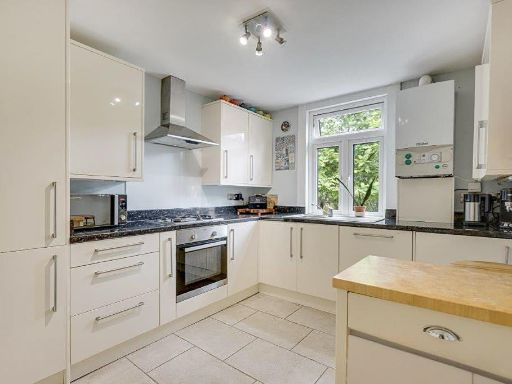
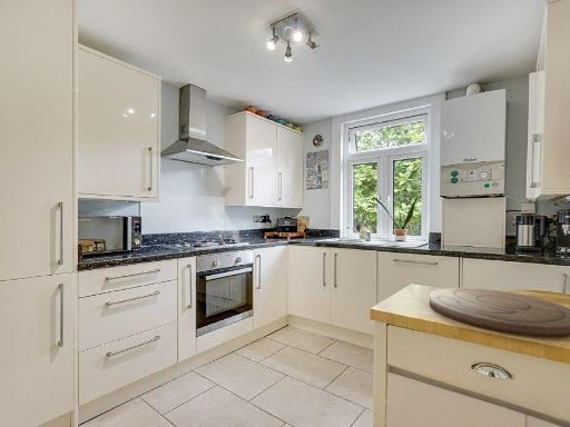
+ cutting board [429,287,570,338]
